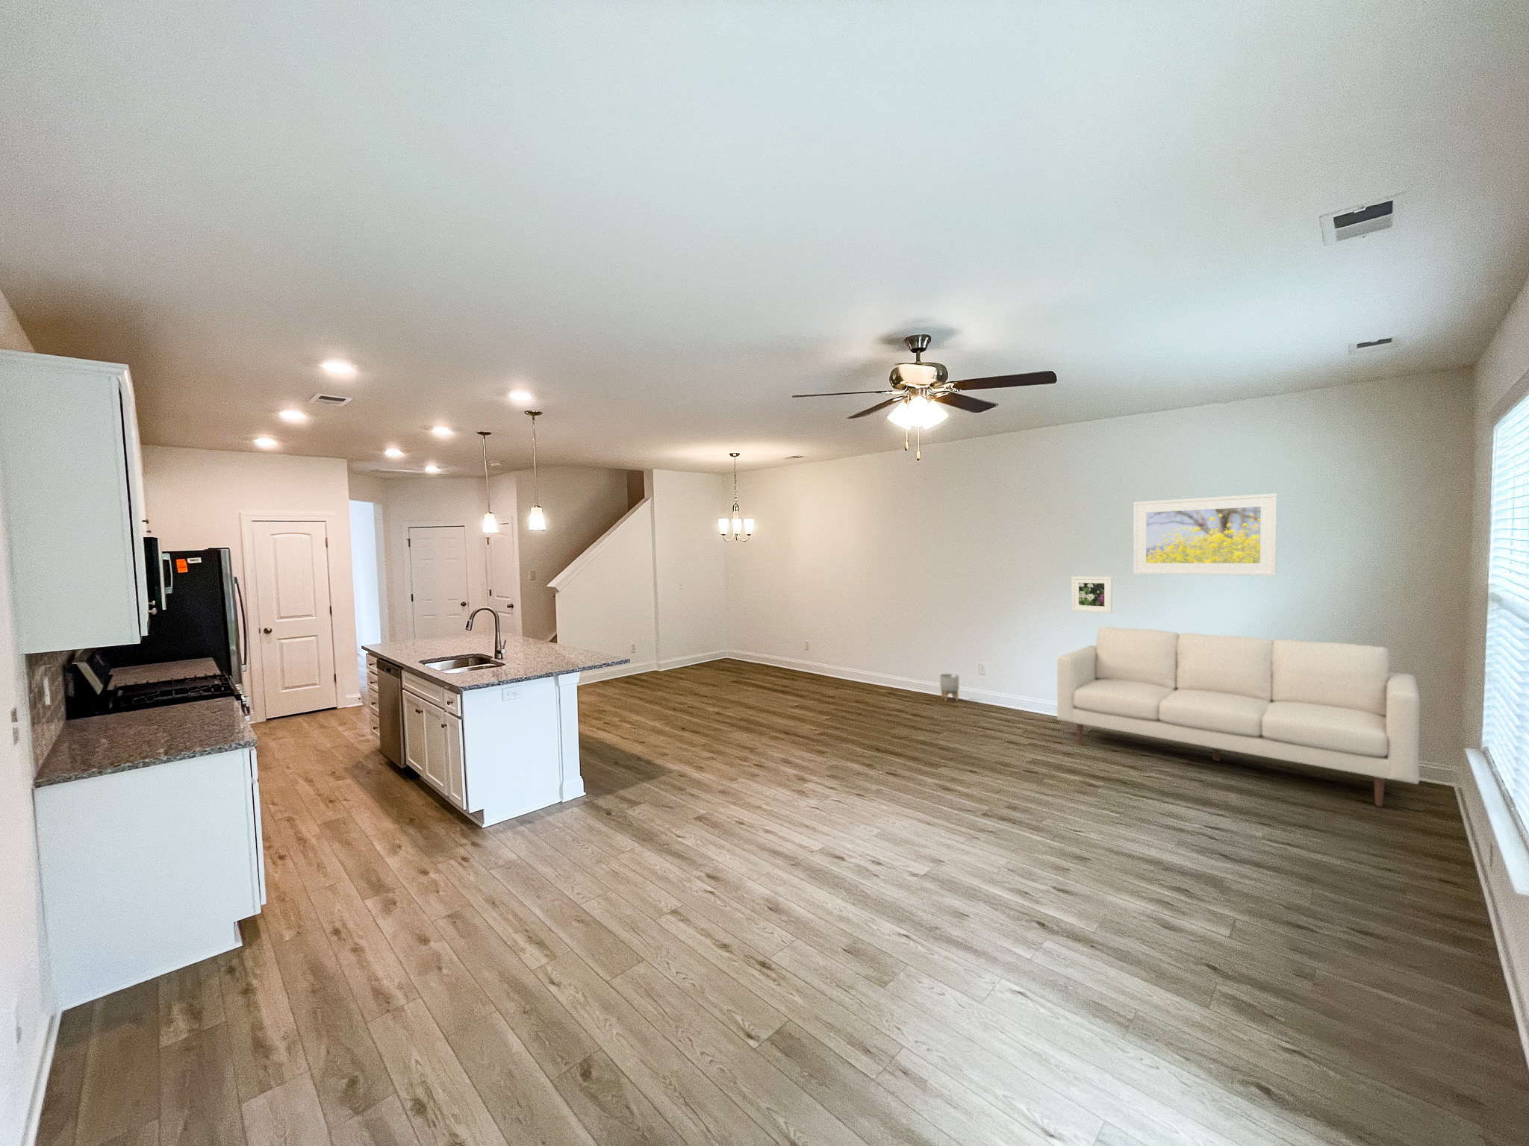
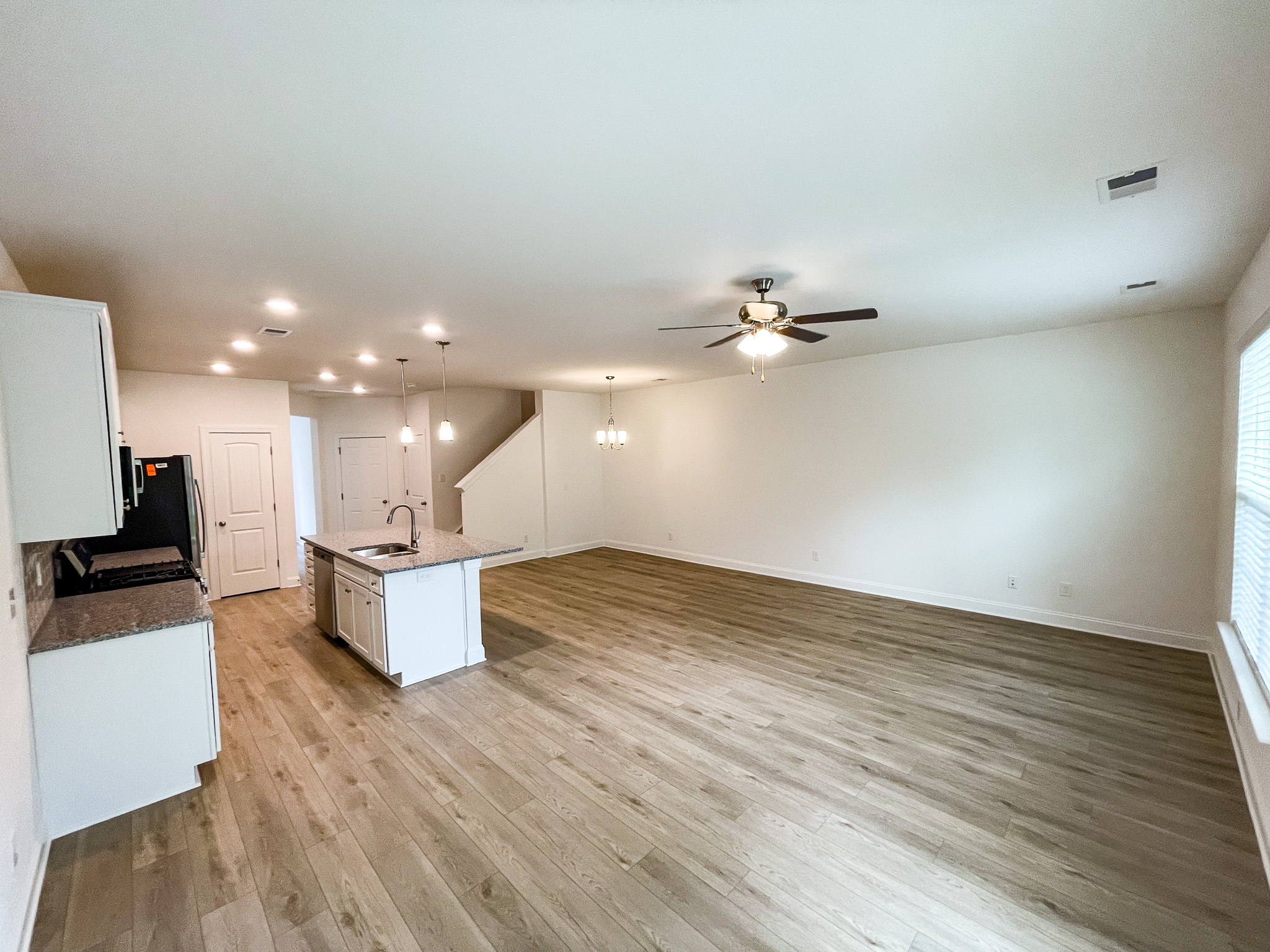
- planter [939,673,960,702]
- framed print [1072,575,1114,614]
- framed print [1133,492,1279,577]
- sofa [1056,626,1421,808]
